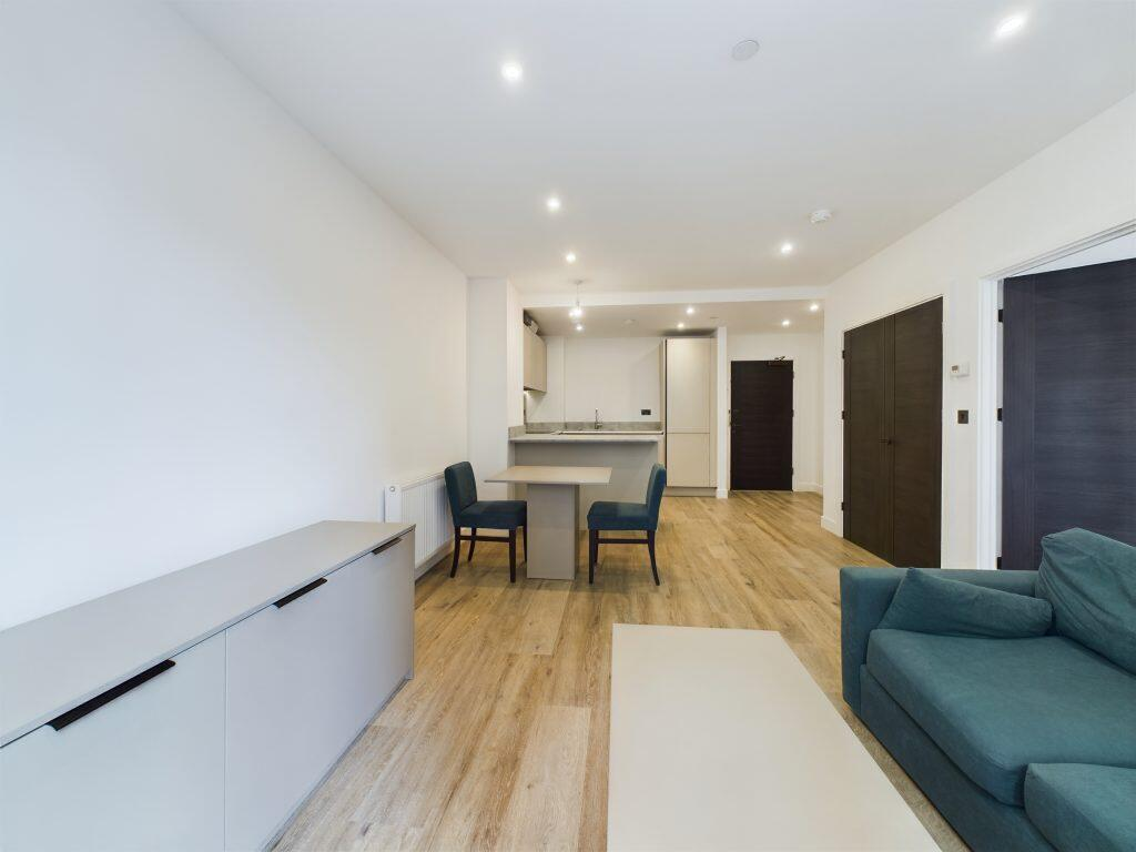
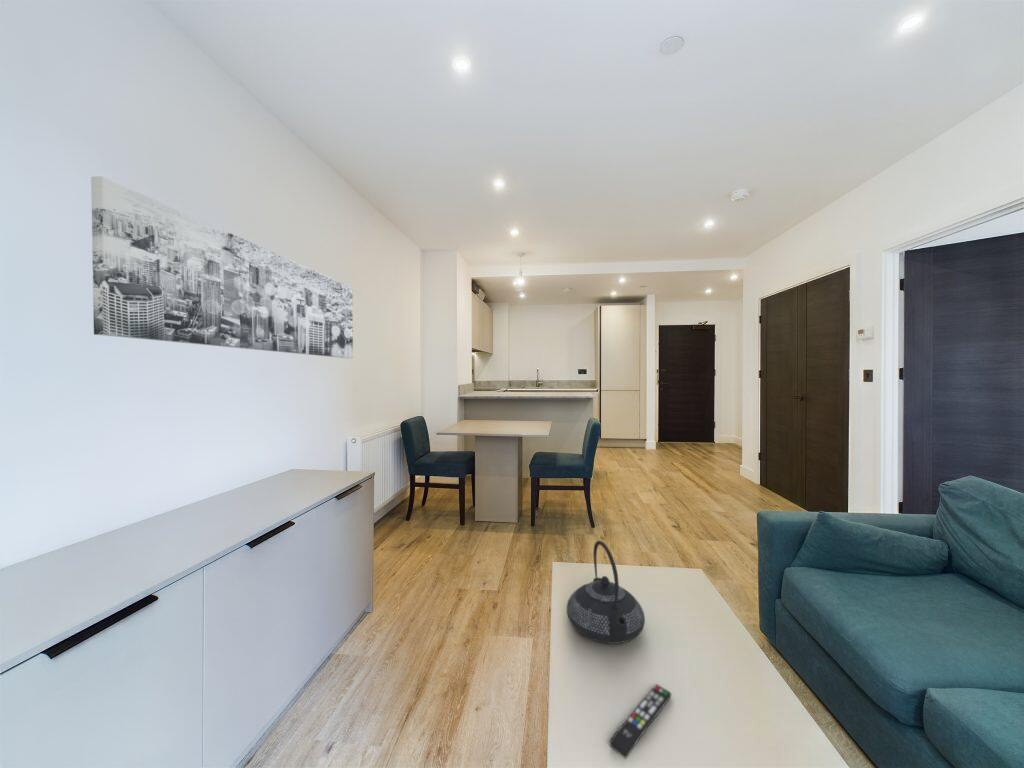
+ wall art [90,175,354,359]
+ remote control [608,683,672,760]
+ teapot [566,540,646,645]
